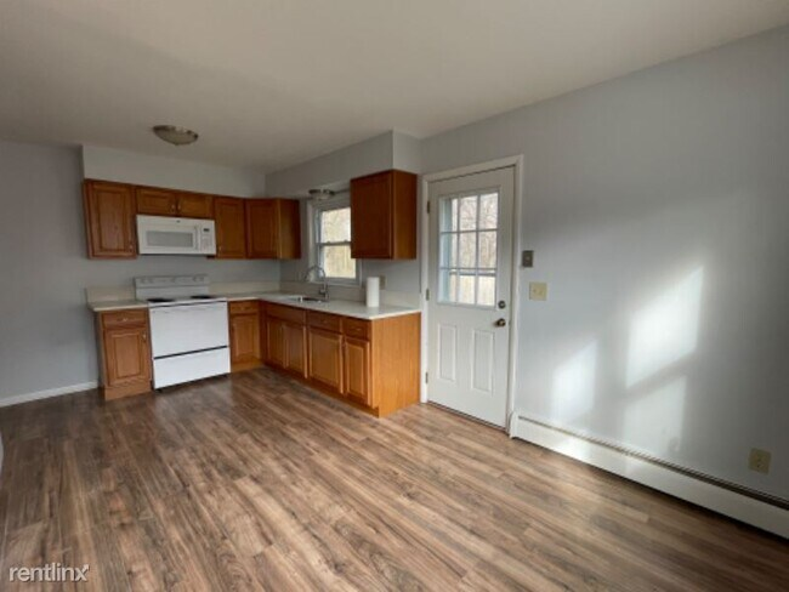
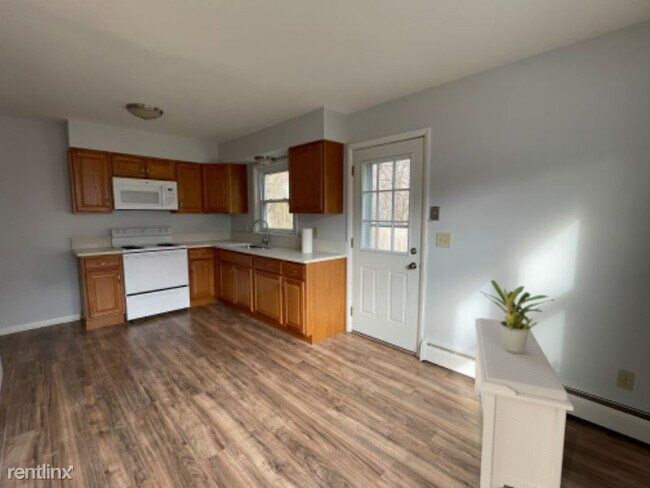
+ bench [473,317,574,488]
+ potted plant [478,279,555,354]
